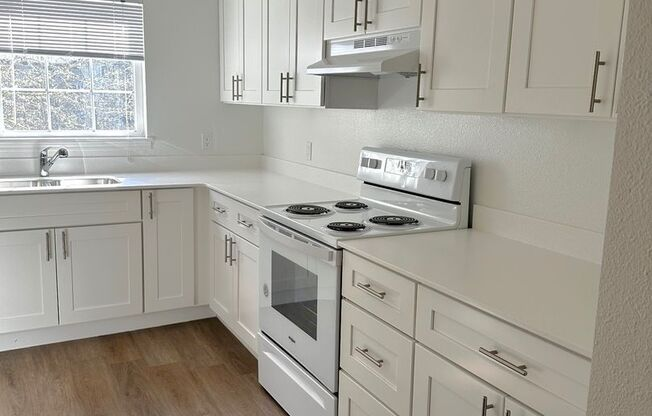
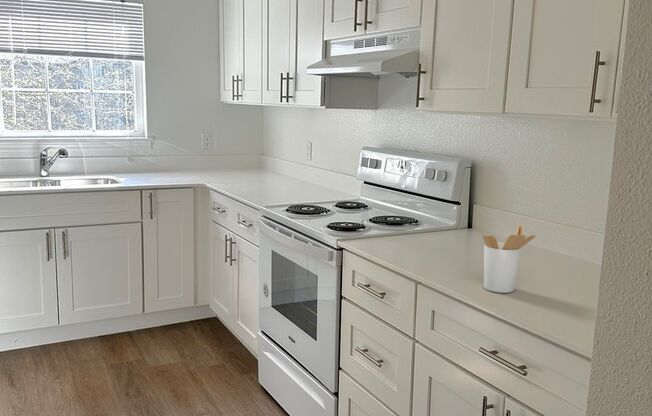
+ utensil holder [482,224,536,294]
